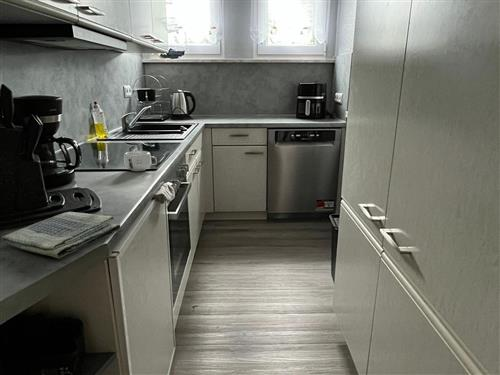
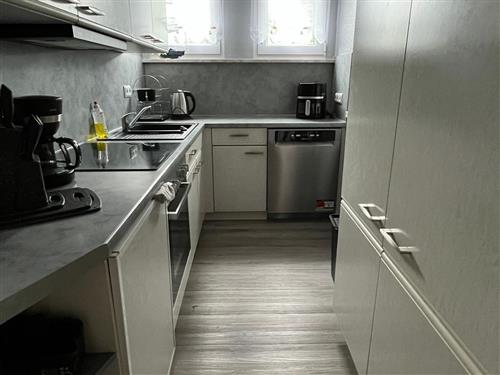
- mug [123,150,158,172]
- dish towel [0,211,122,259]
